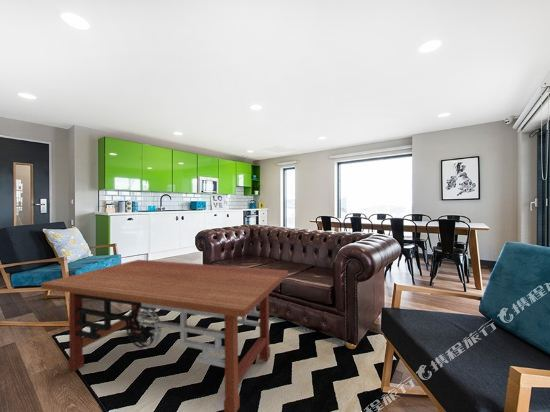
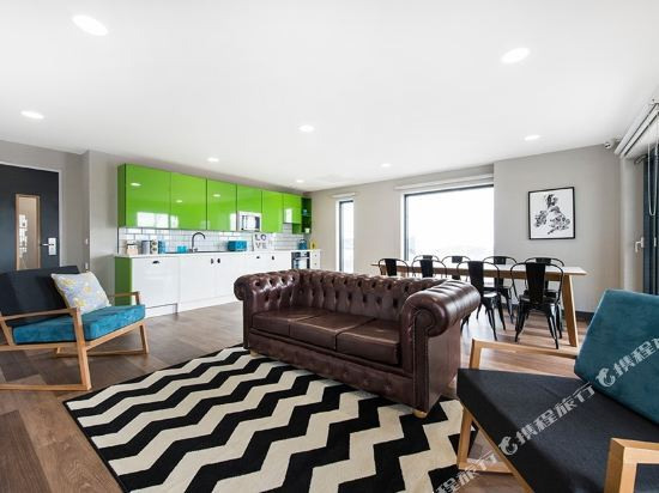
- coffee table [40,259,289,412]
